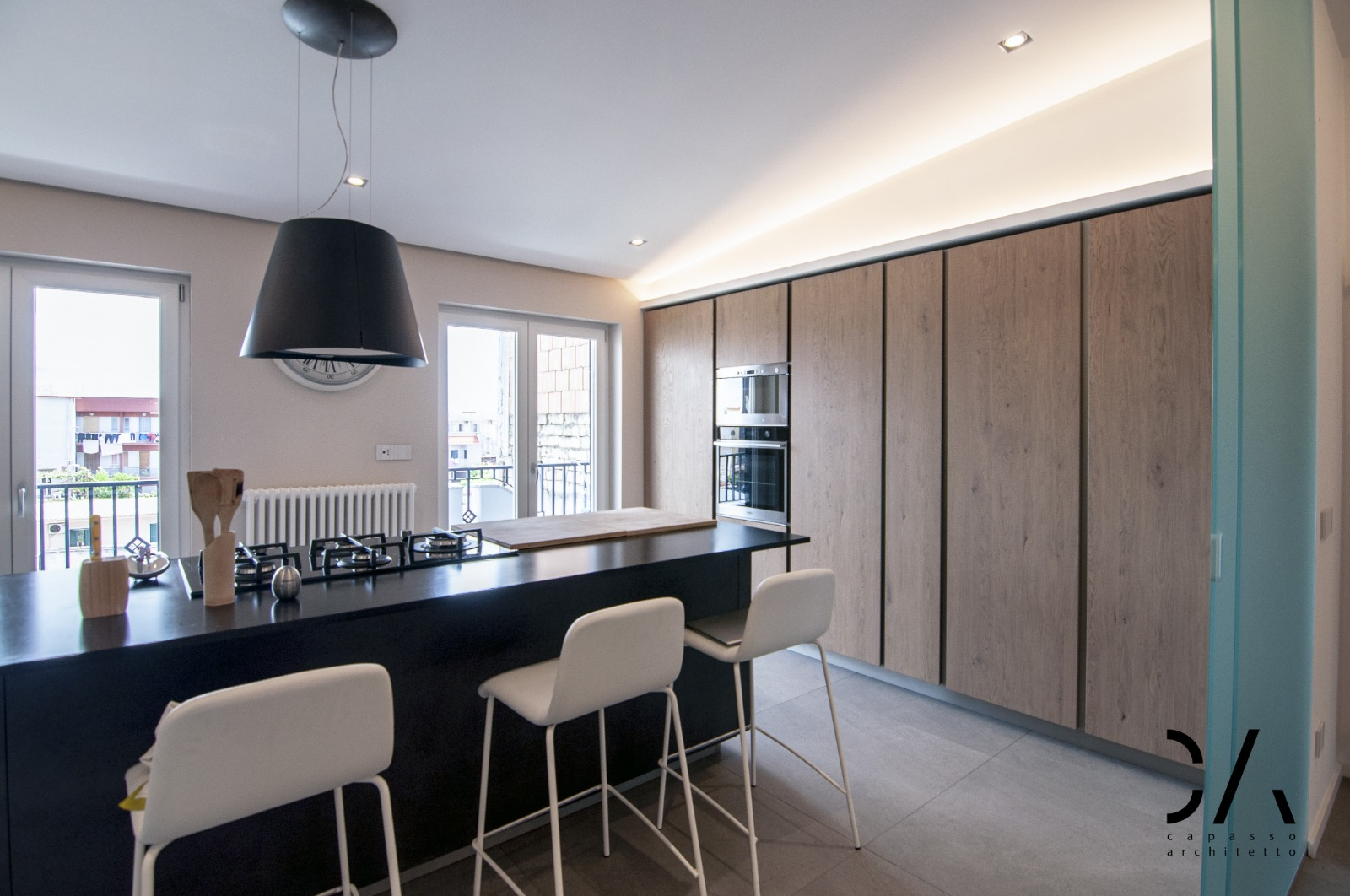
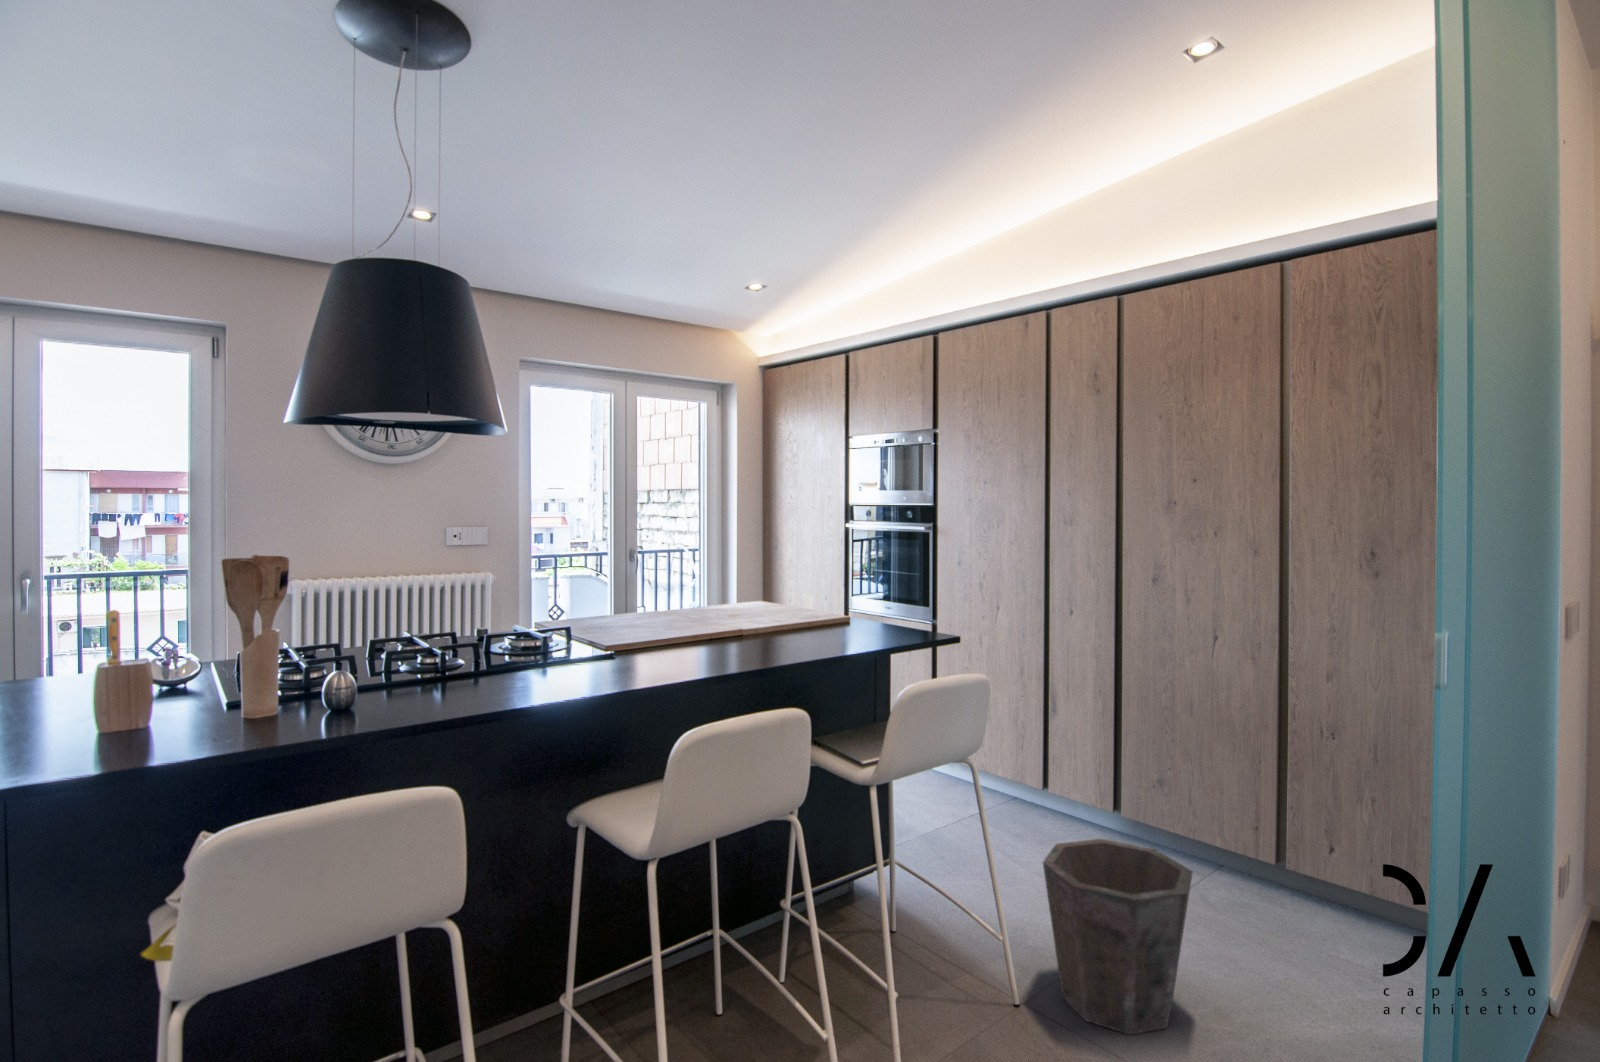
+ waste bin [1042,838,1193,1036]
